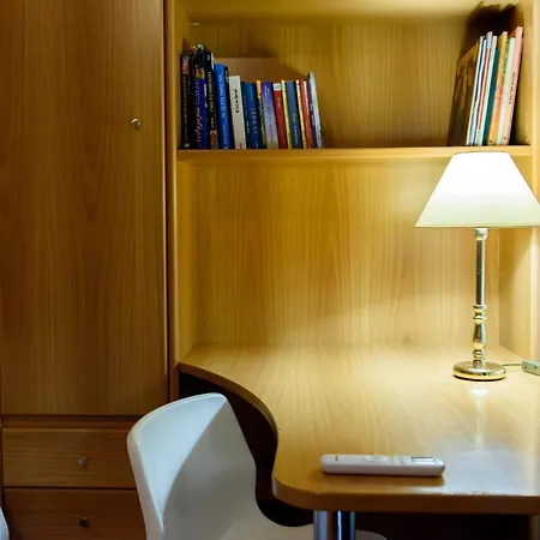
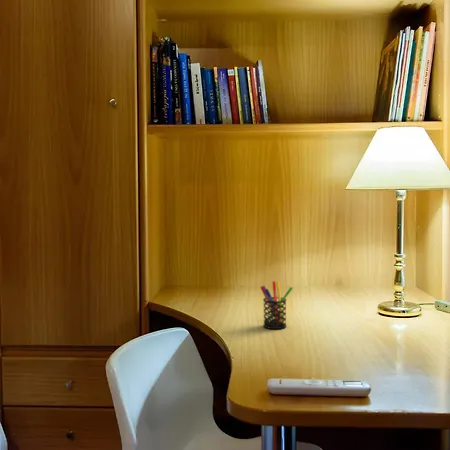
+ pen holder [259,280,294,330]
